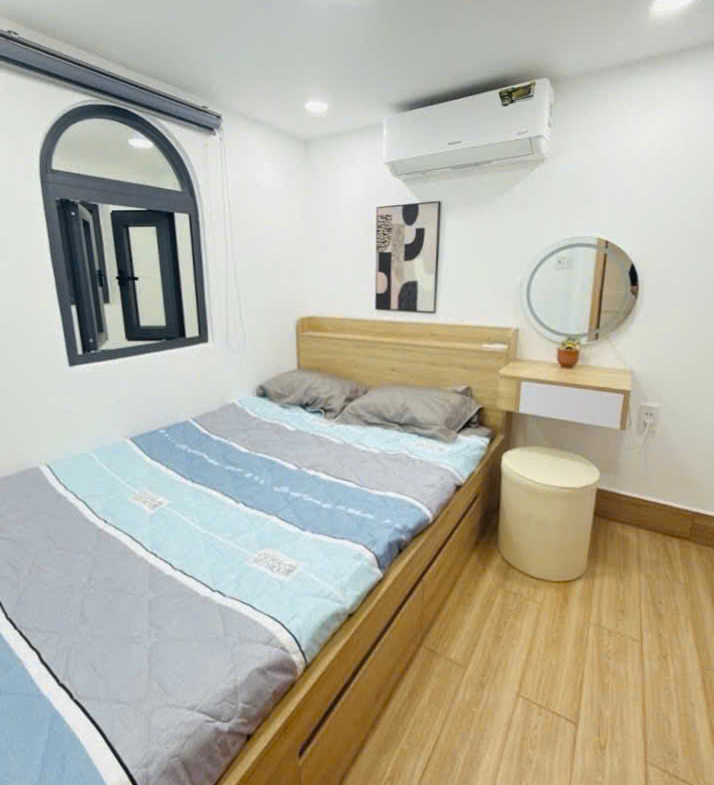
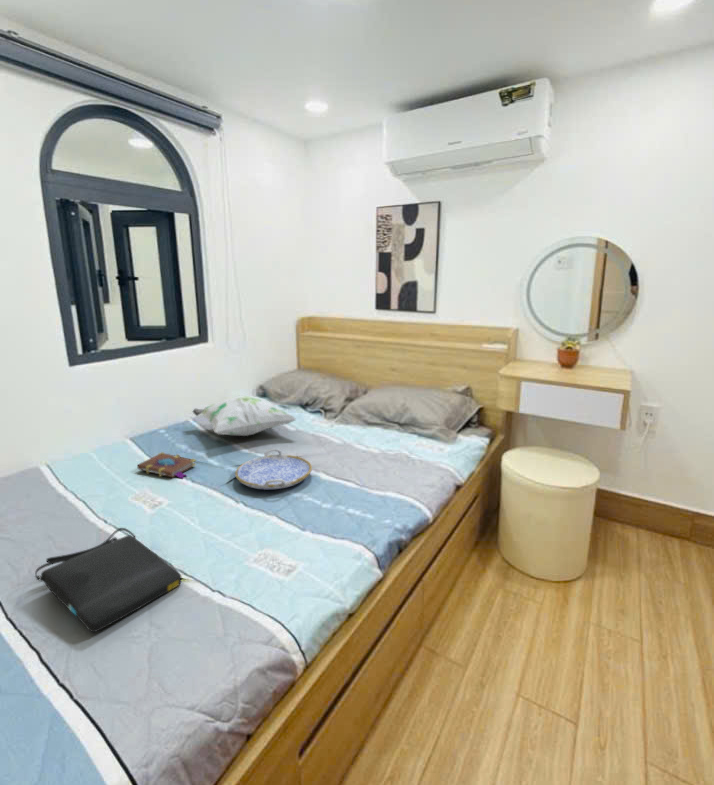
+ serving tray [234,448,313,491]
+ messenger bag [34,527,182,633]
+ book [136,451,197,479]
+ decorative pillow [191,394,297,437]
